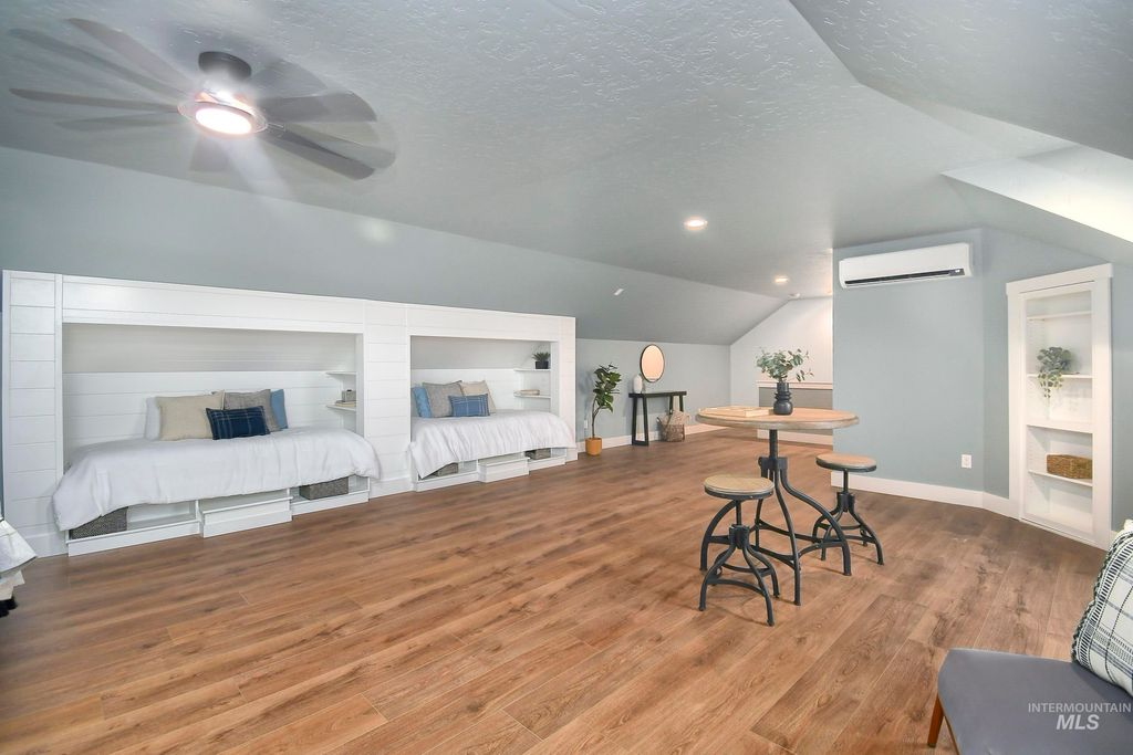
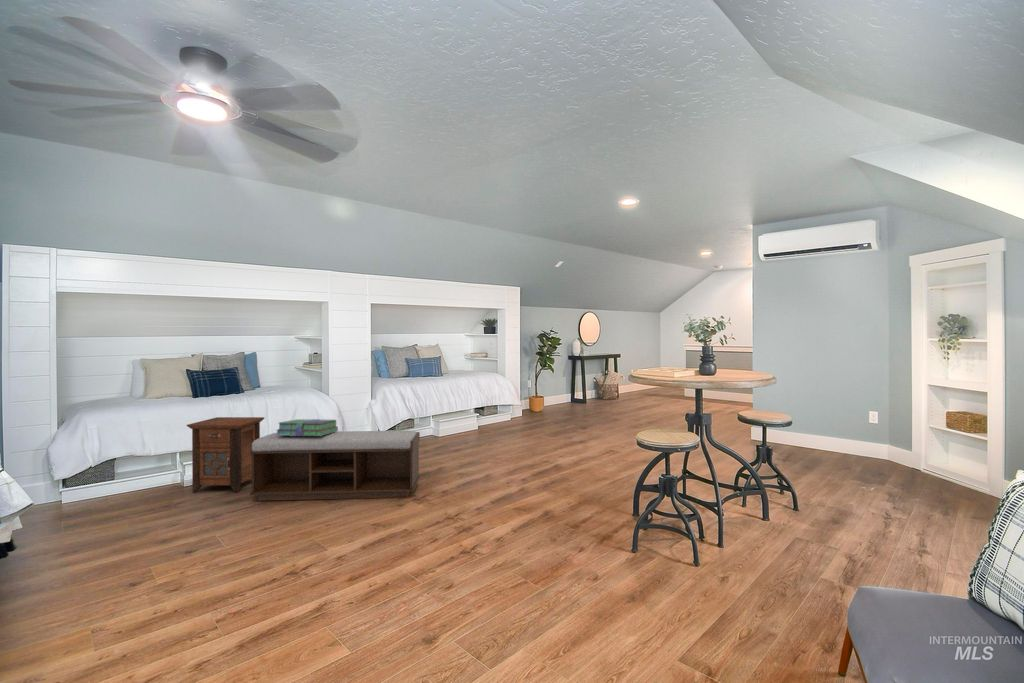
+ stack of books [276,418,339,436]
+ bench [249,429,421,502]
+ nightstand [186,416,266,493]
